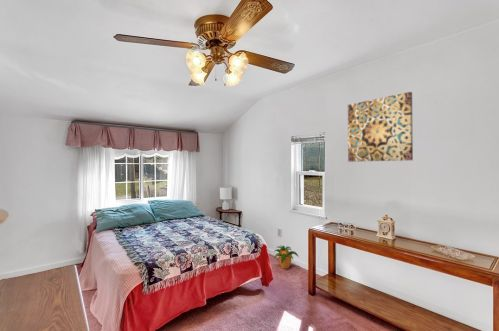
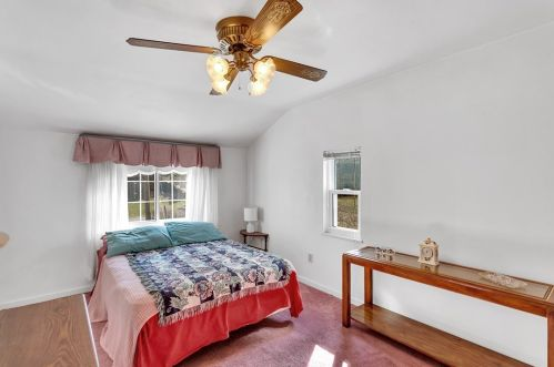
- potted plant [273,244,300,269]
- wall art [347,91,414,163]
